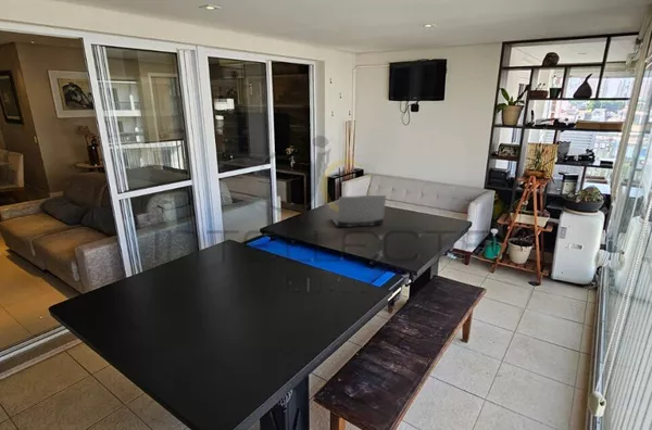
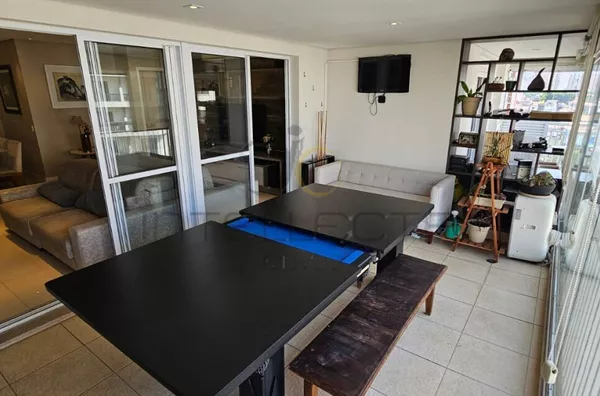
- laptop computer [329,193,387,228]
